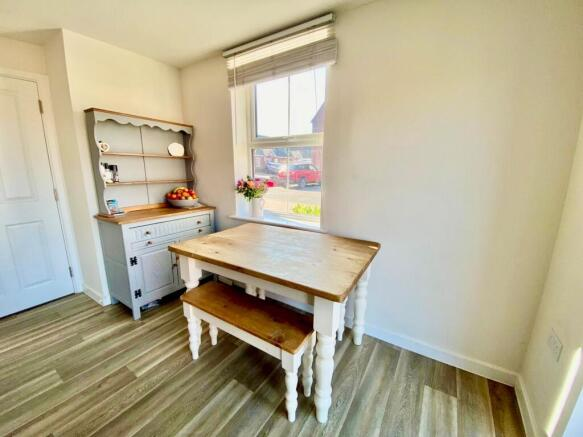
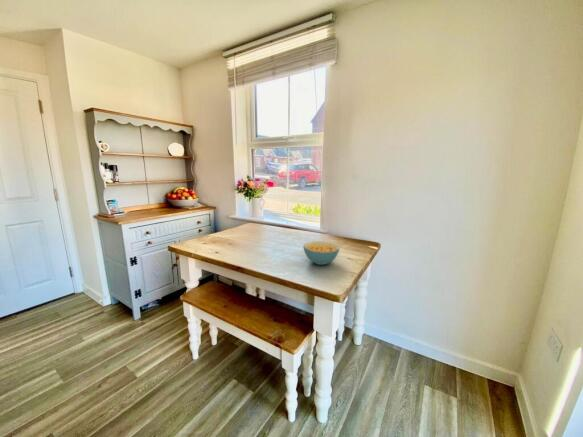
+ cereal bowl [302,240,340,266]
